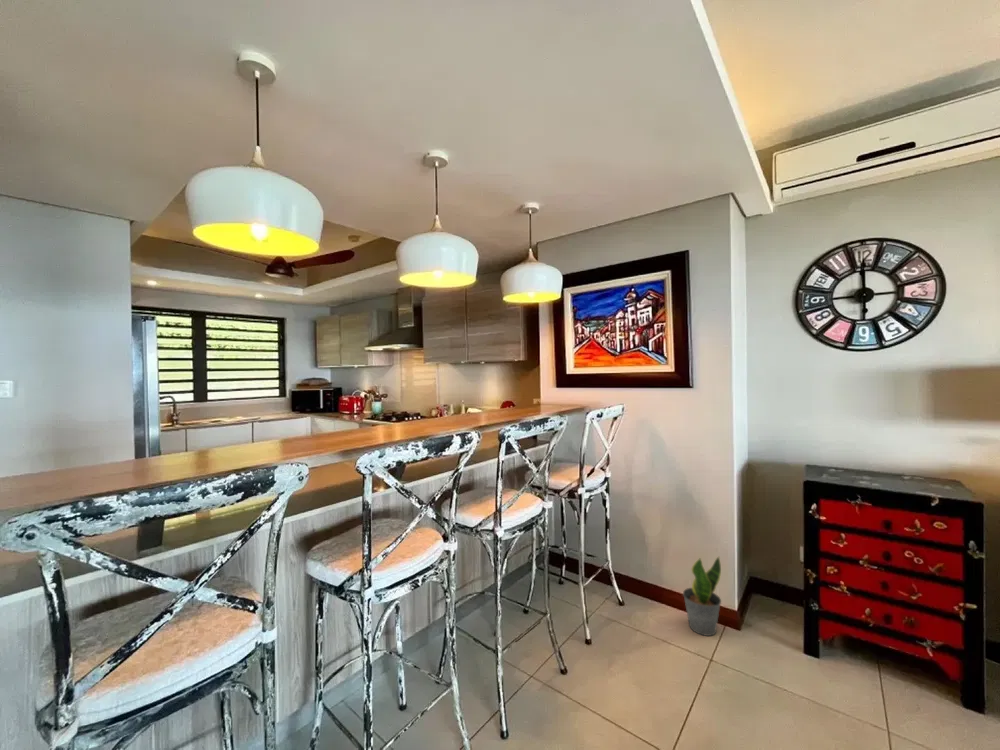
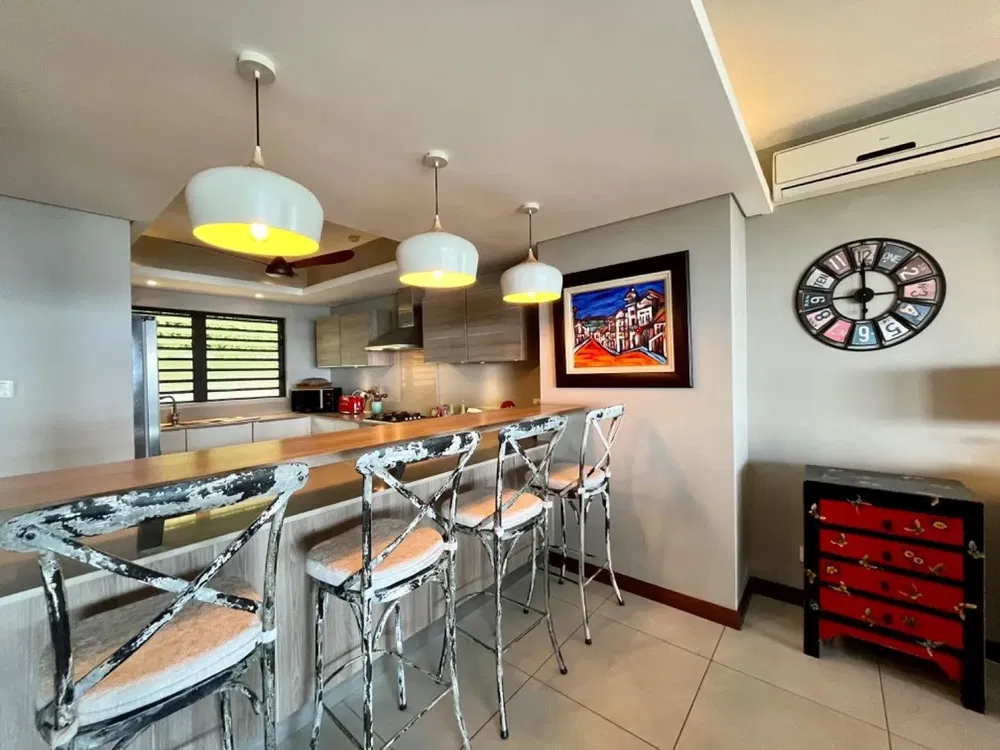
- potted plant [682,556,722,637]
